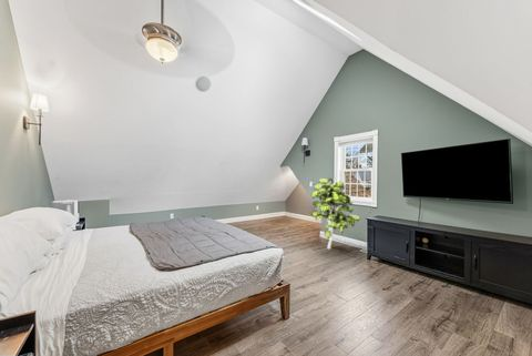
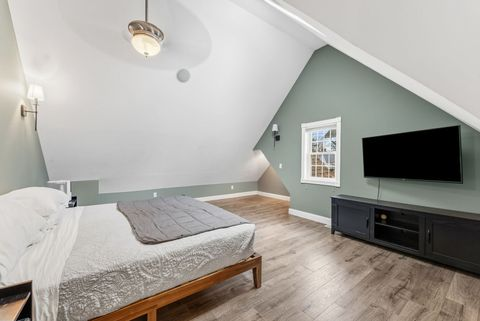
- indoor plant [310,177,361,250]
